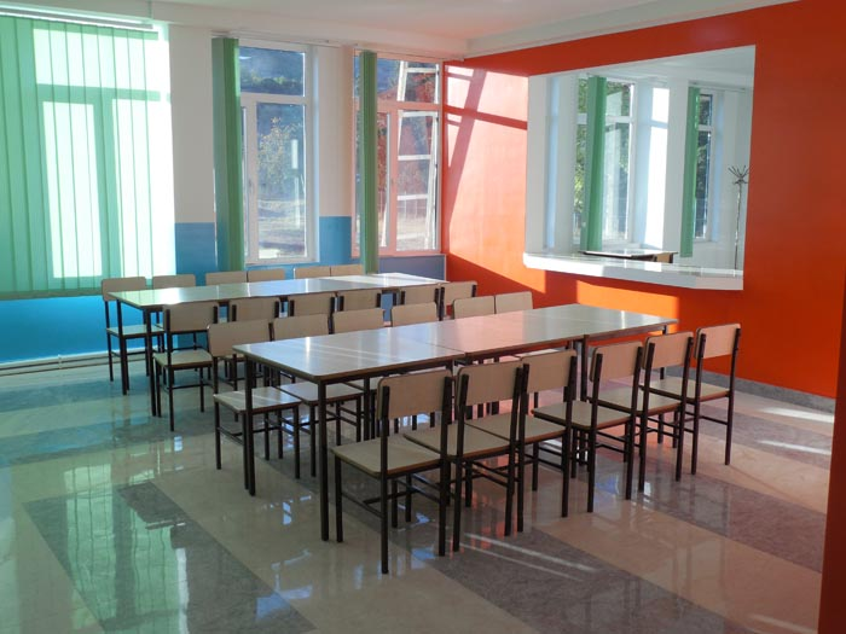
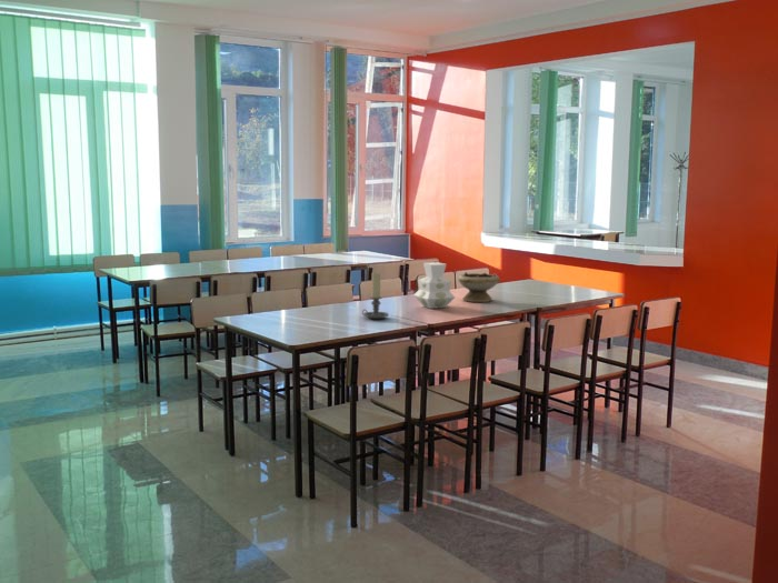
+ candle holder [361,270,390,320]
+ bowl [457,271,501,303]
+ vase [412,262,456,310]
